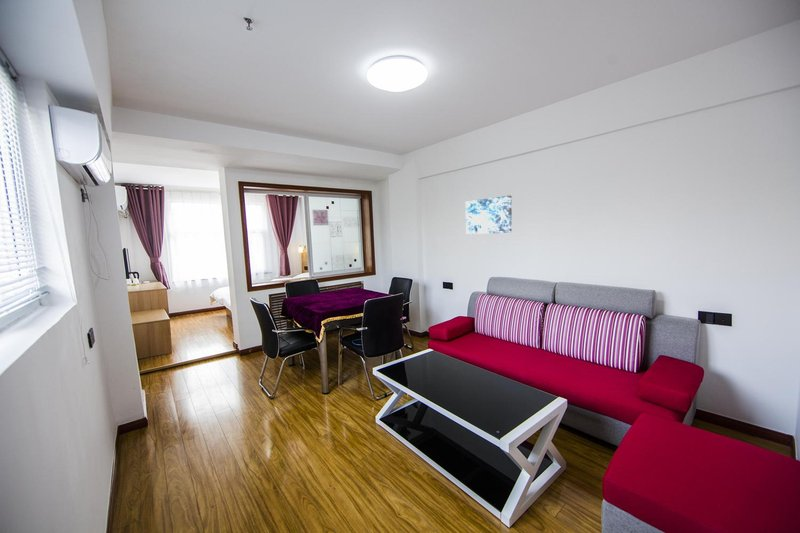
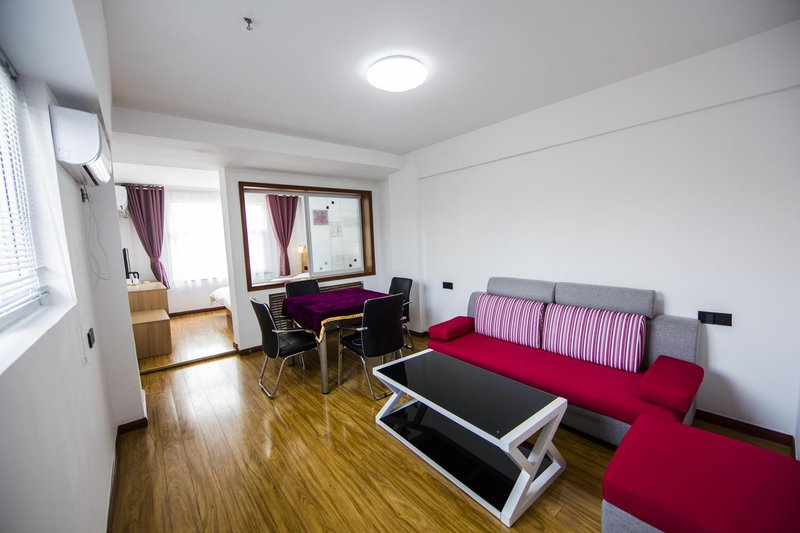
- wall art [465,195,513,235]
